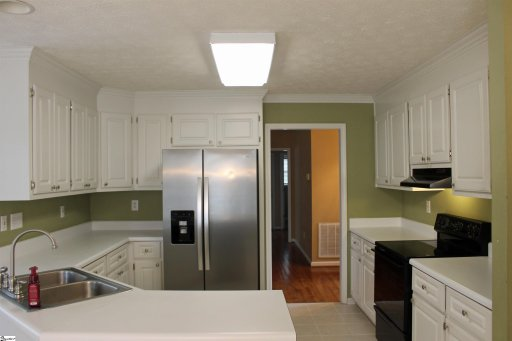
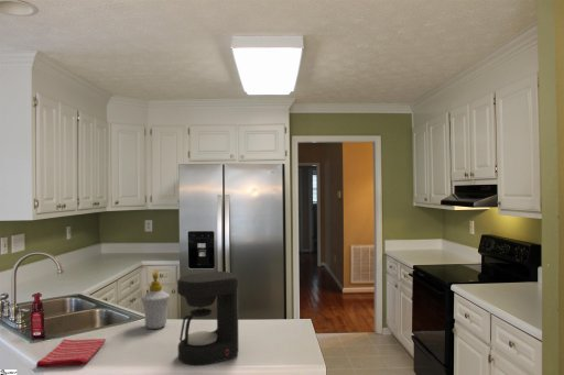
+ coffee maker [176,271,240,366]
+ soap bottle [140,271,171,330]
+ dish towel [35,338,107,370]
